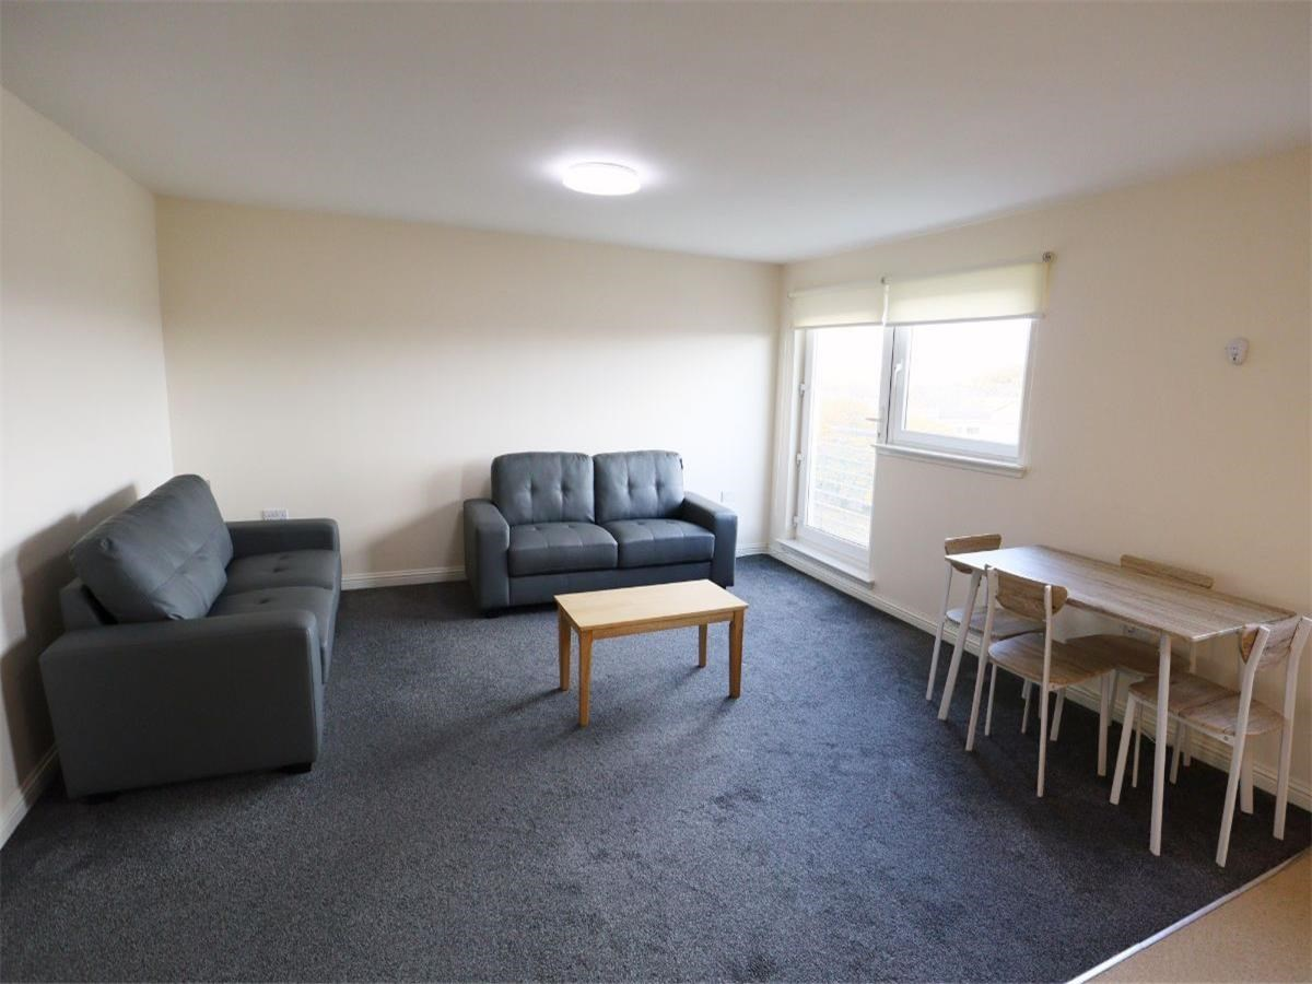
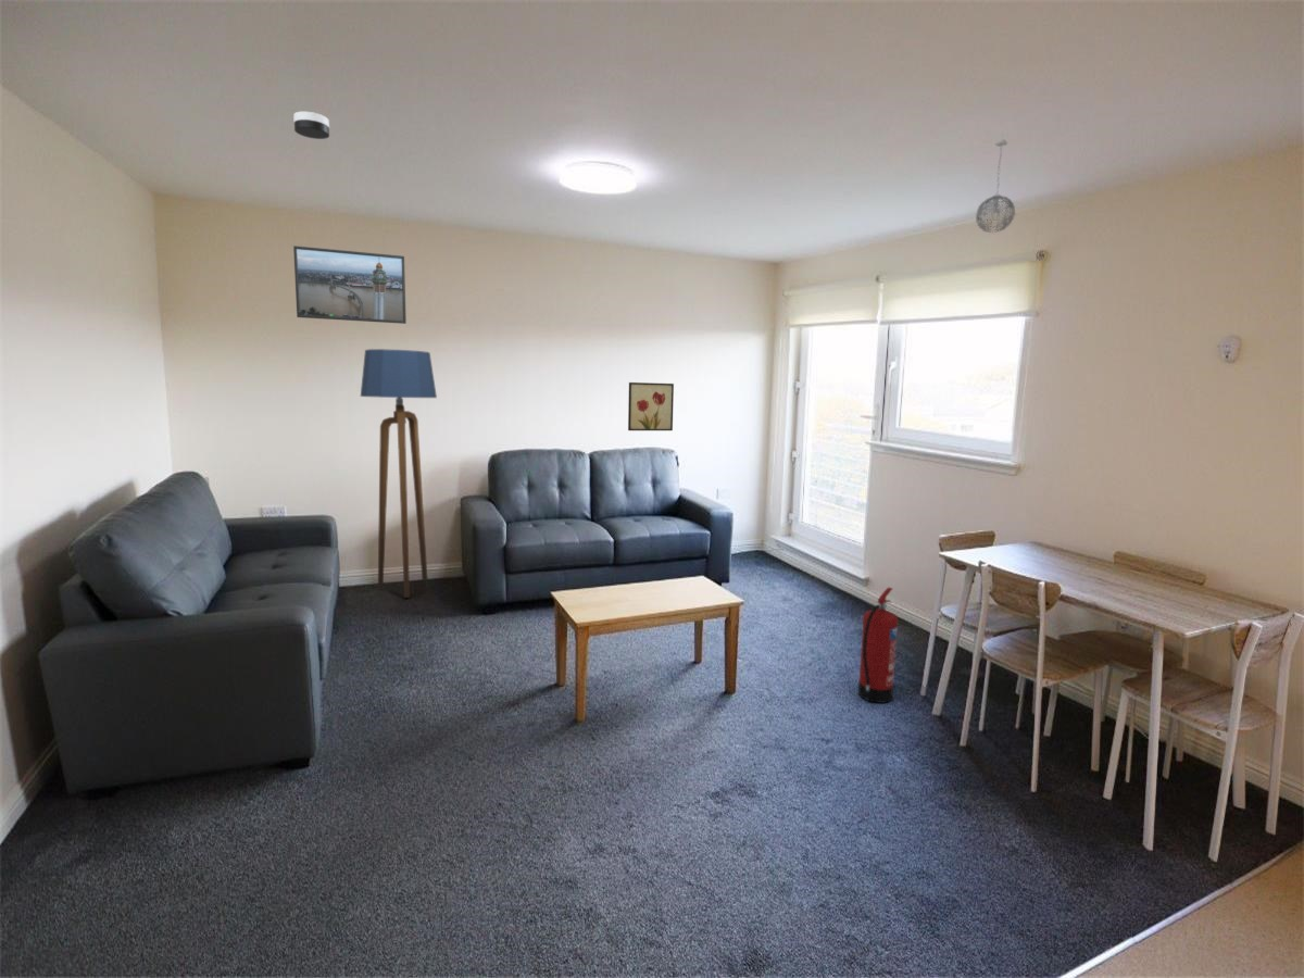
+ wall art [627,381,675,431]
+ pendant light [975,138,1016,234]
+ smoke detector [292,111,330,140]
+ fire extinguisher [857,587,899,704]
+ floor lamp [360,348,438,599]
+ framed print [292,244,408,325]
